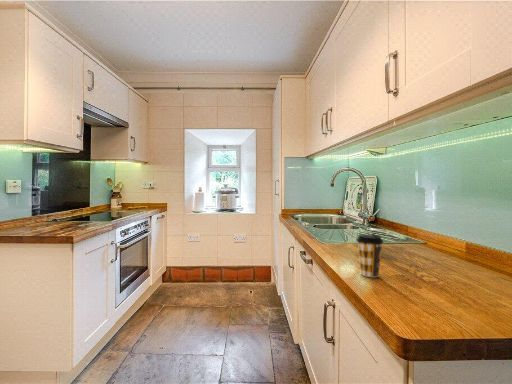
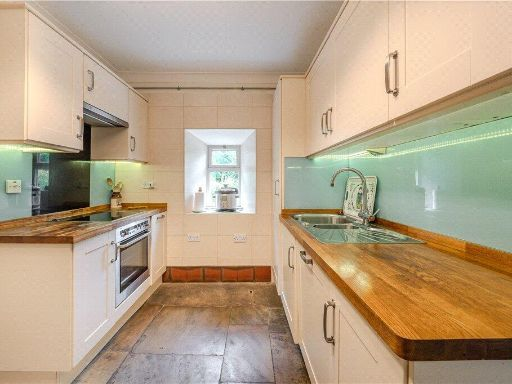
- coffee cup [356,234,384,278]
